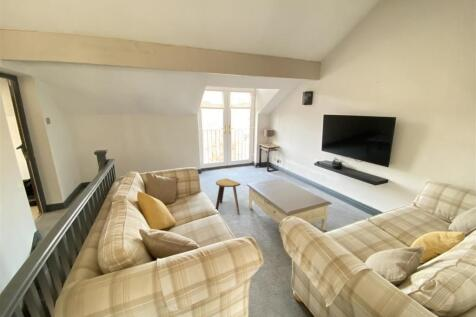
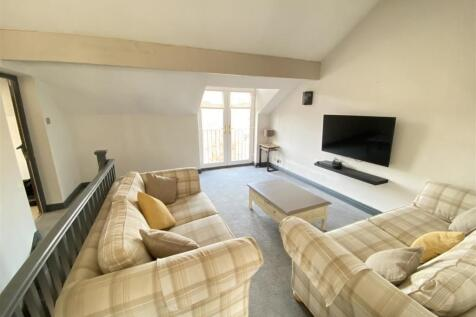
- stool [215,178,241,216]
